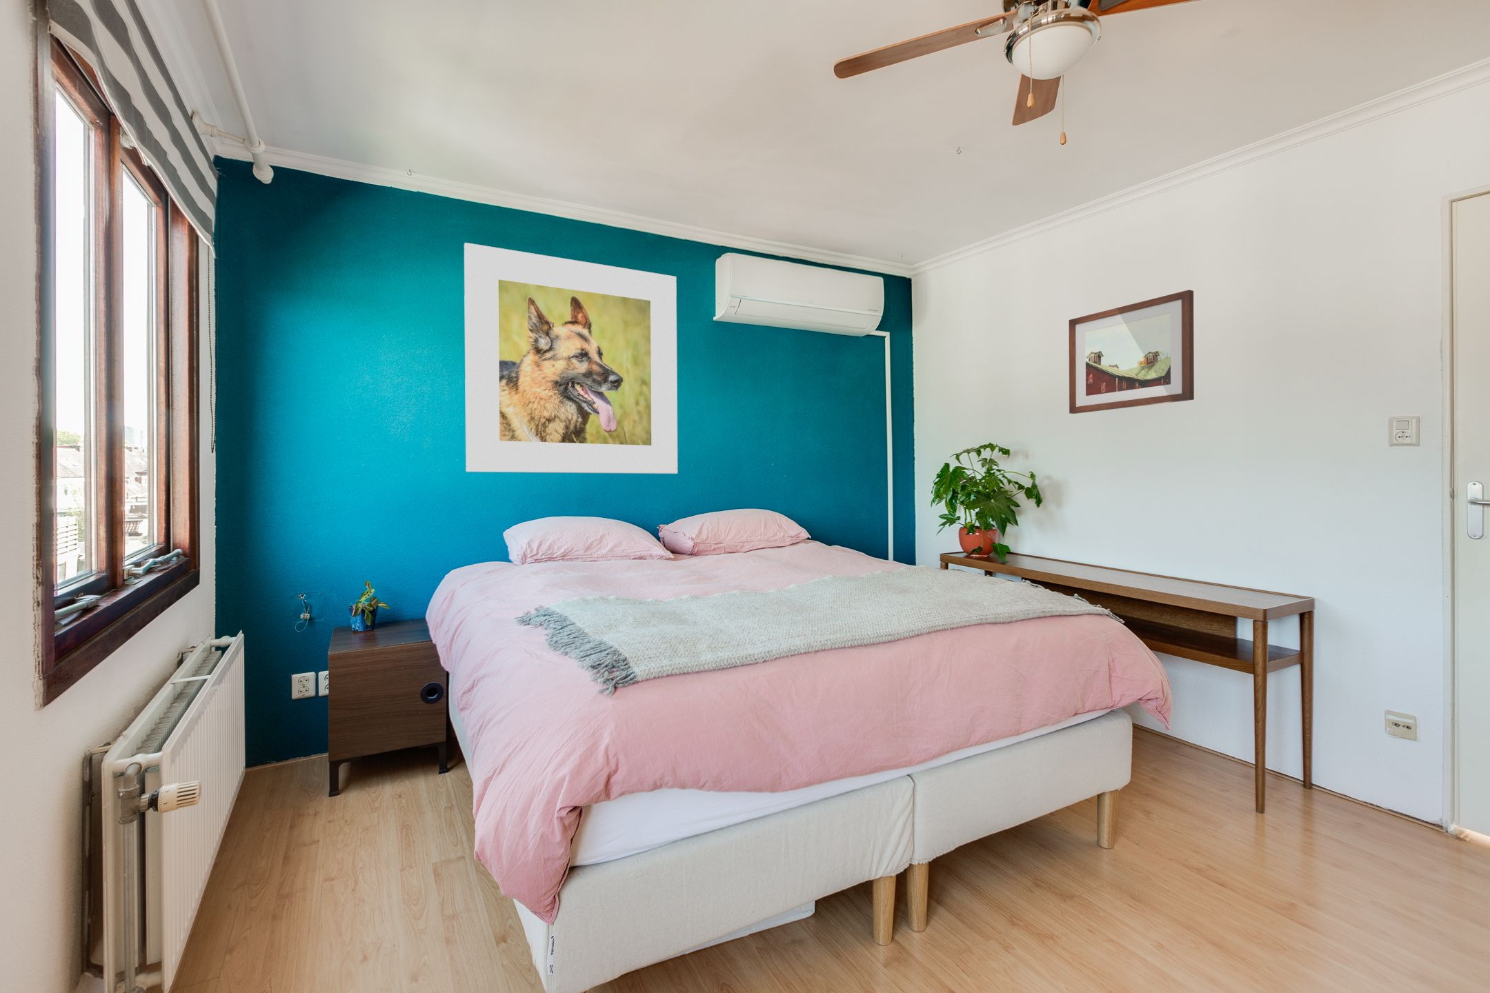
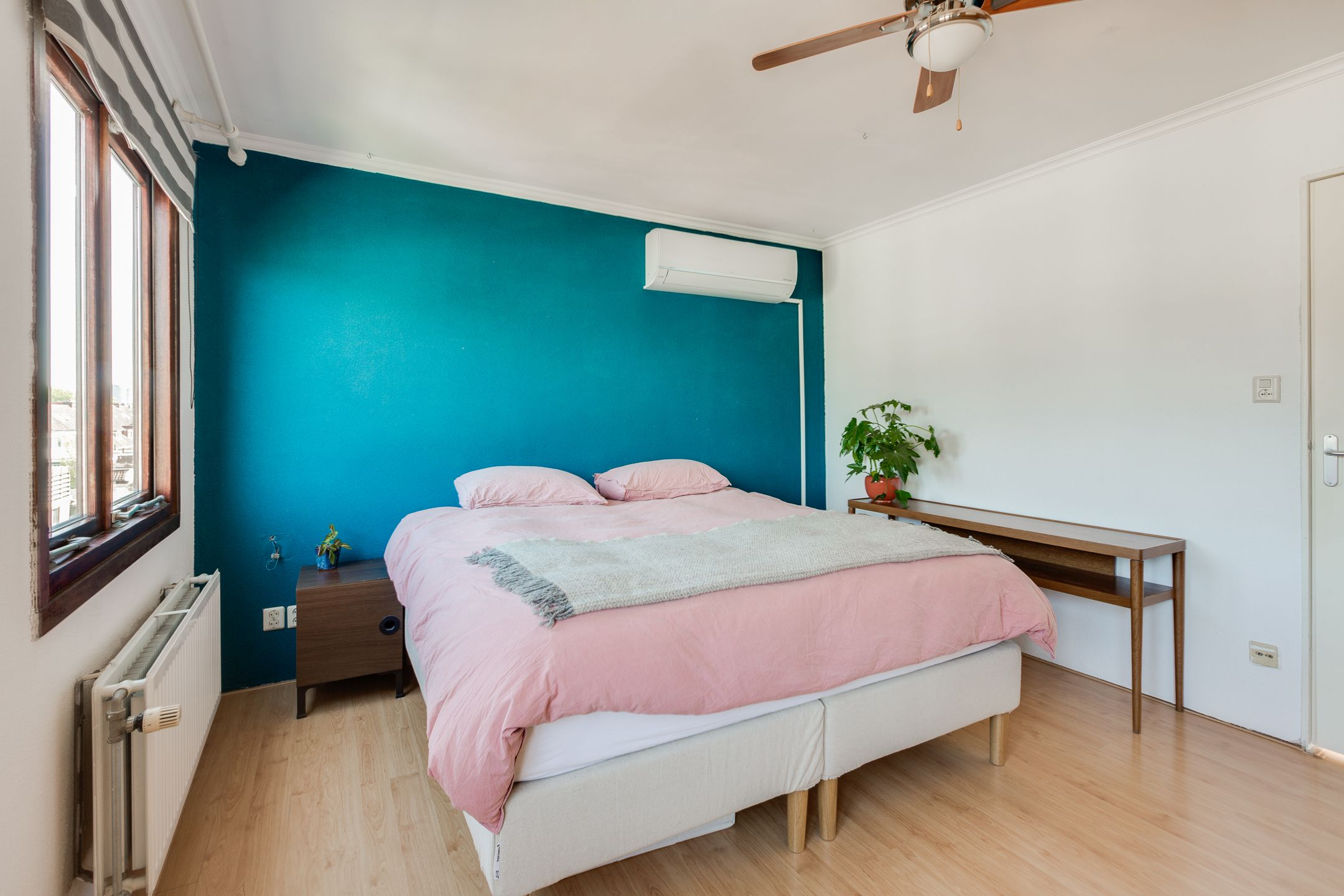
- wall art [1069,289,1195,414]
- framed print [463,242,678,474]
